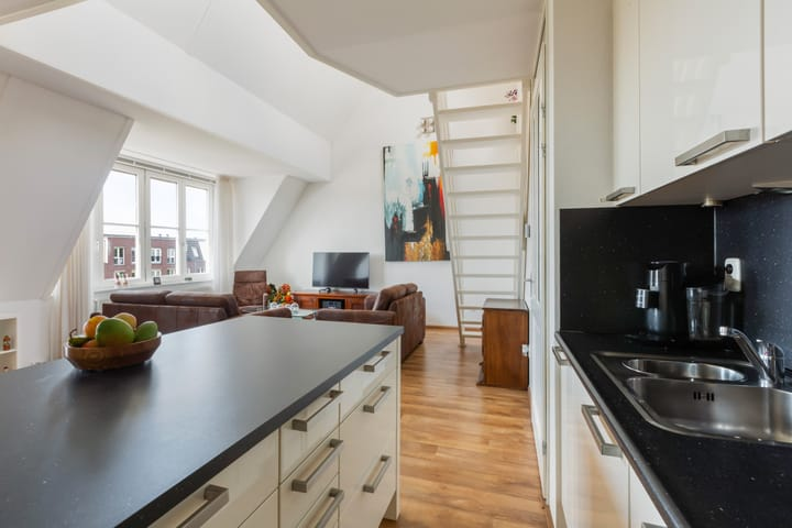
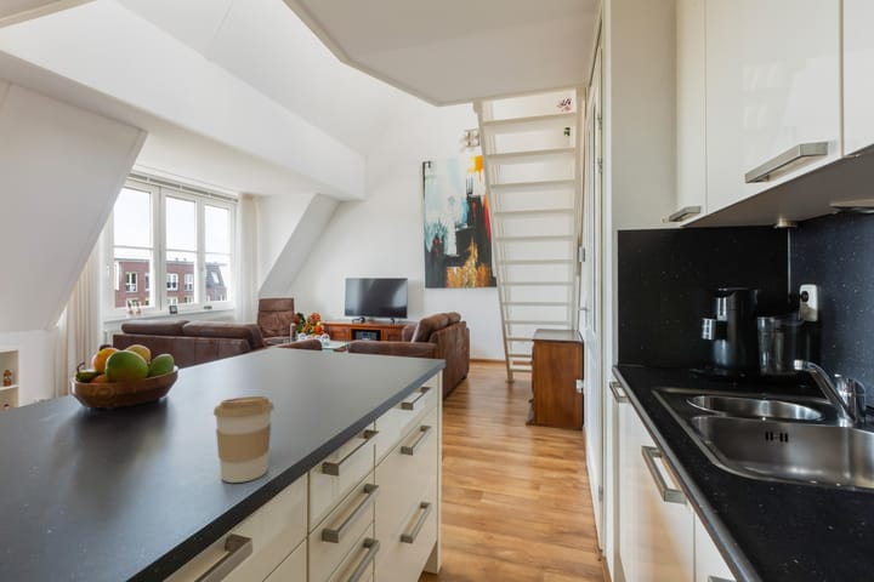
+ coffee cup [212,395,276,484]
